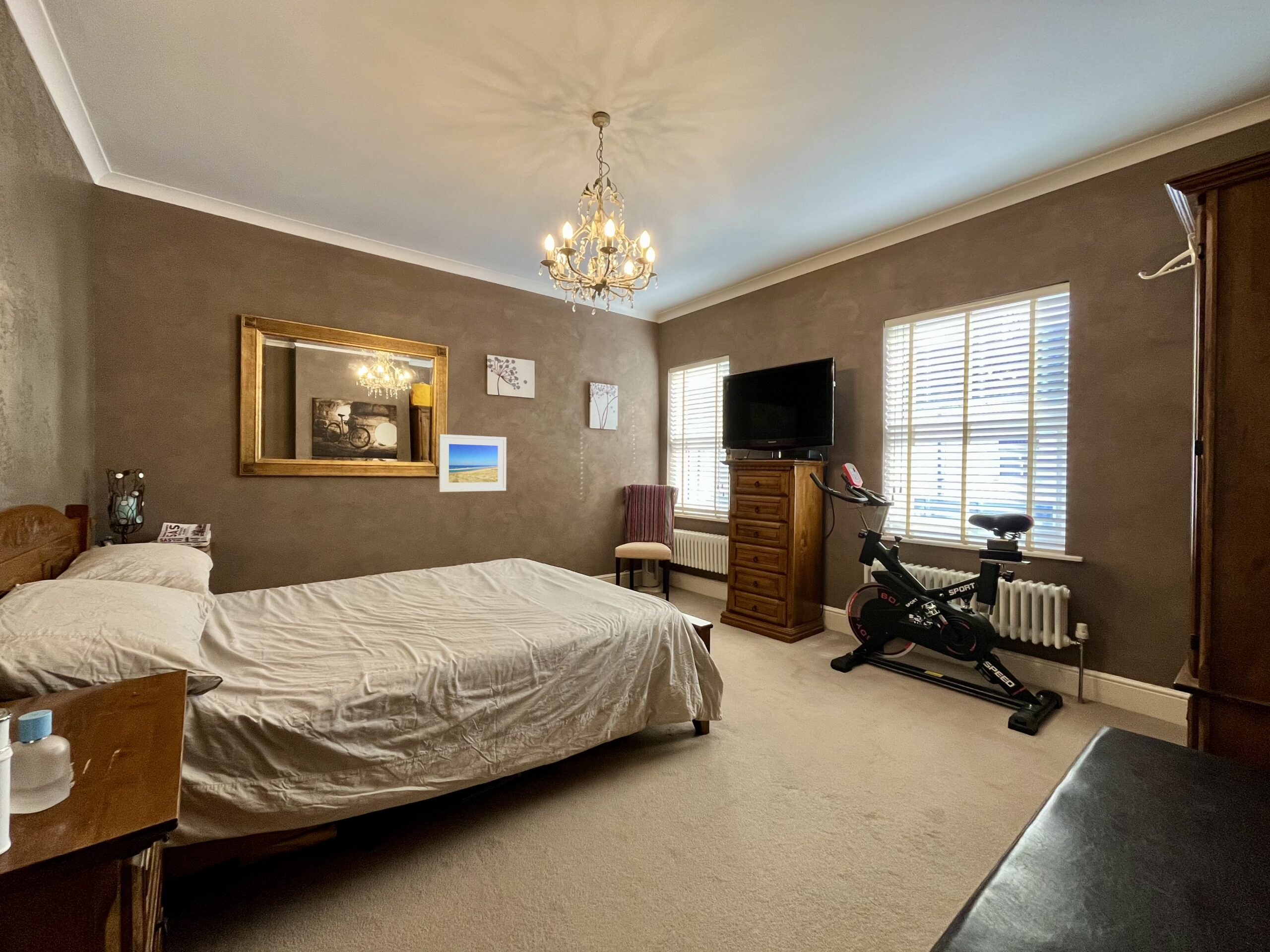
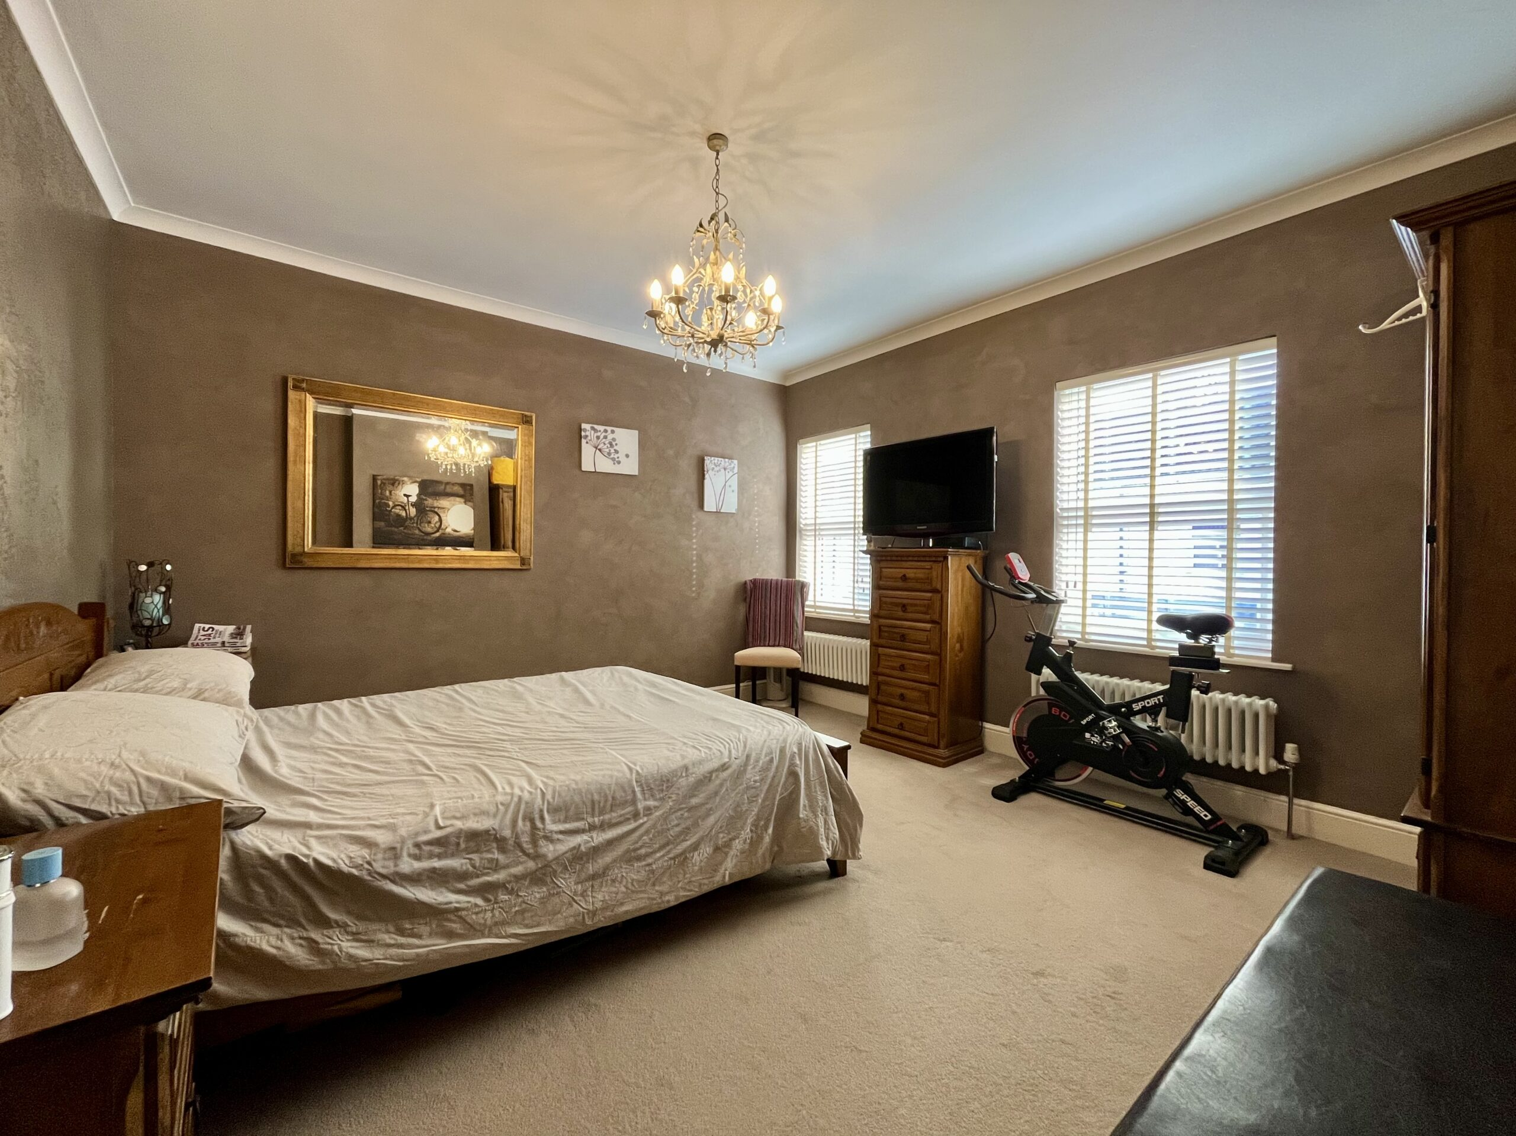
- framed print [438,434,507,492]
